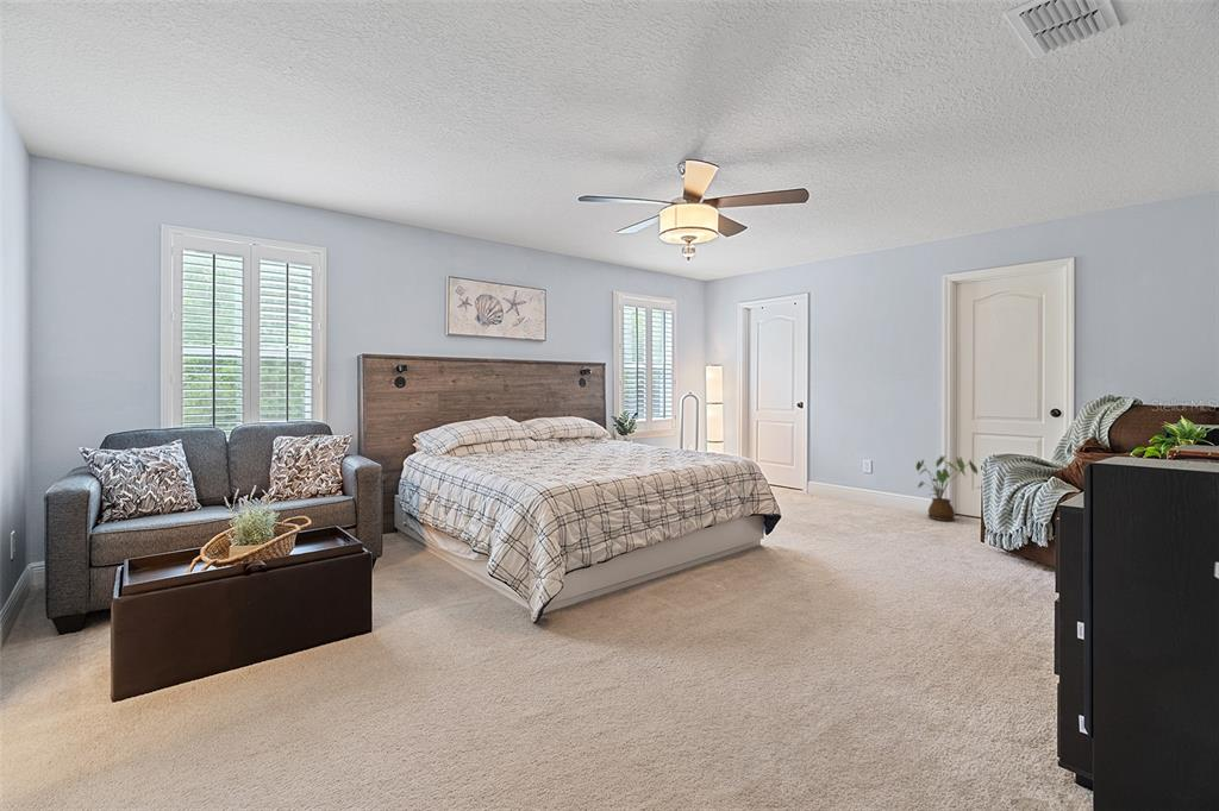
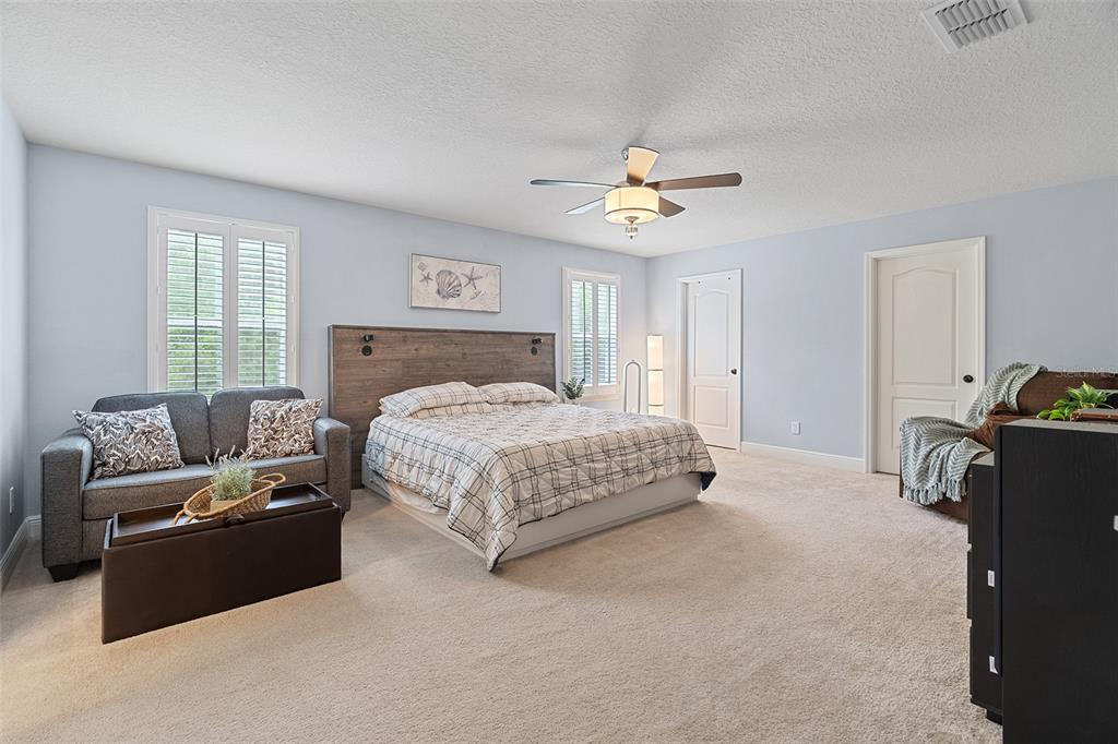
- house plant [915,454,979,522]
